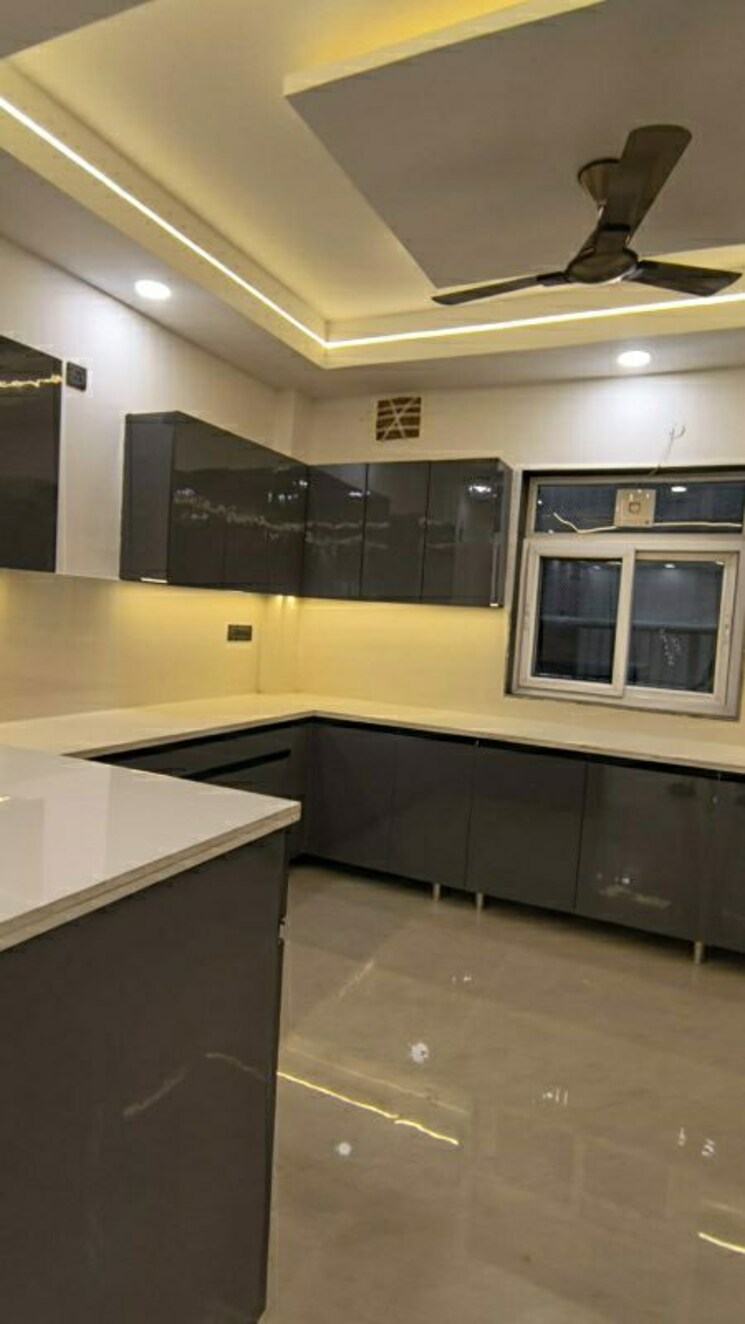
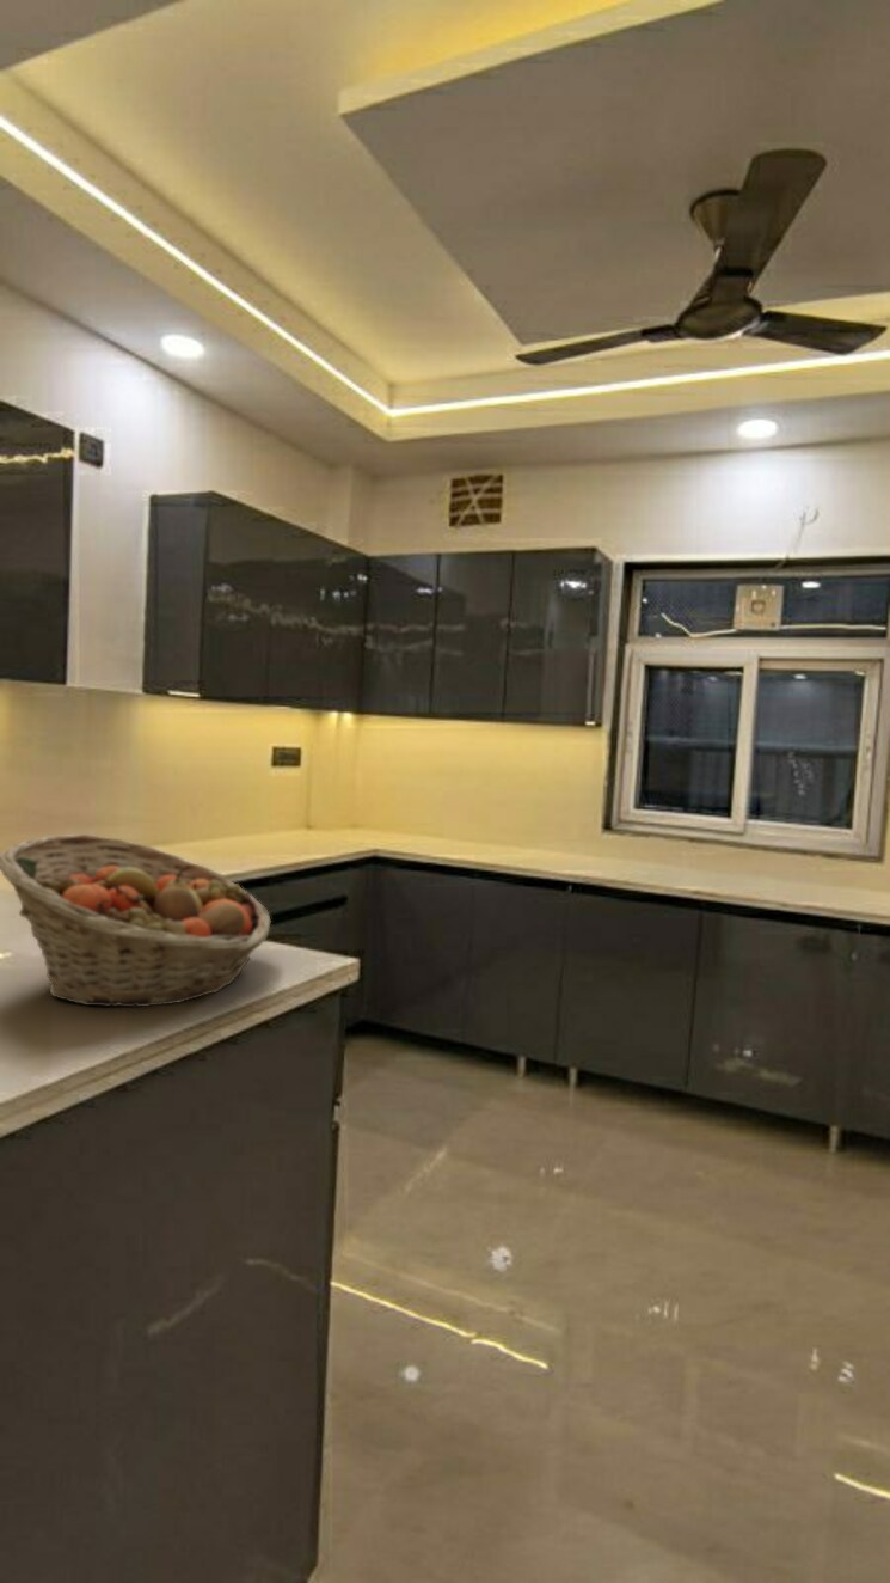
+ fruit basket [0,833,272,1008]
